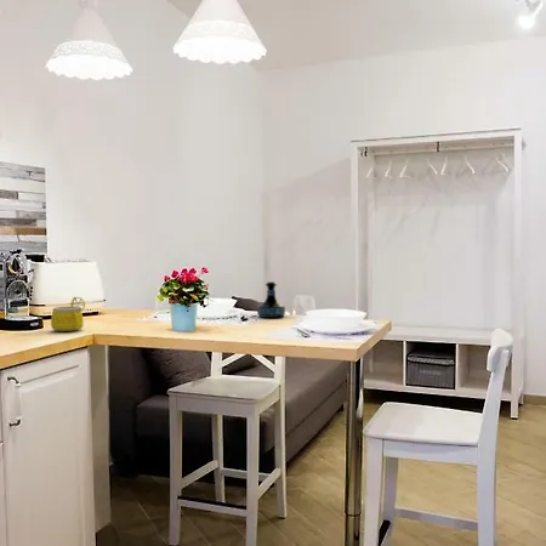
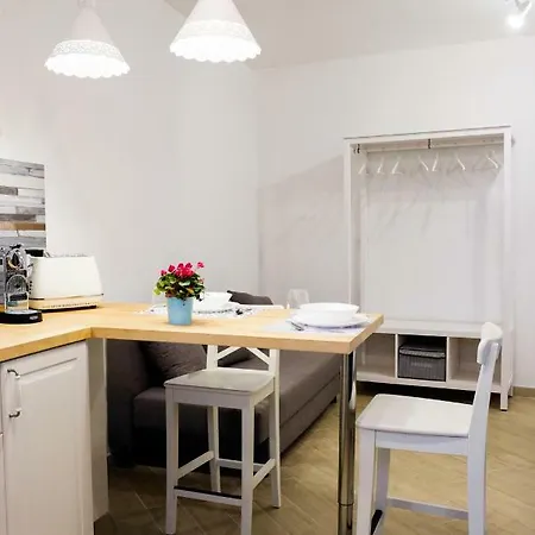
- mug [50,296,86,332]
- tequila bottle [256,280,286,319]
